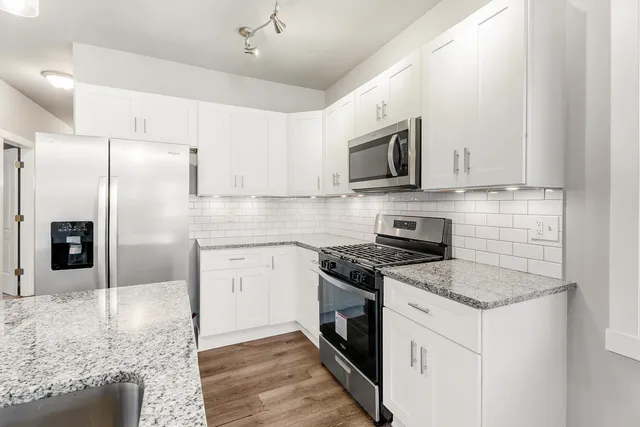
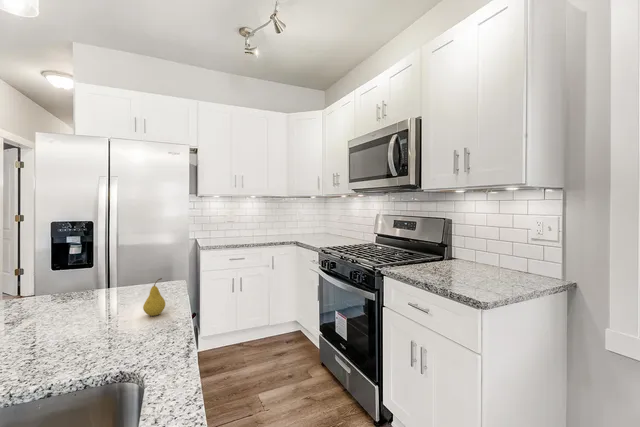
+ fruit [142,277,166,317]
